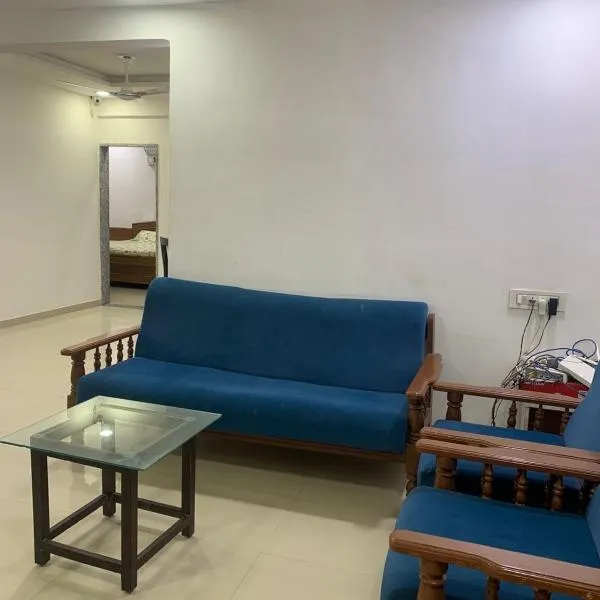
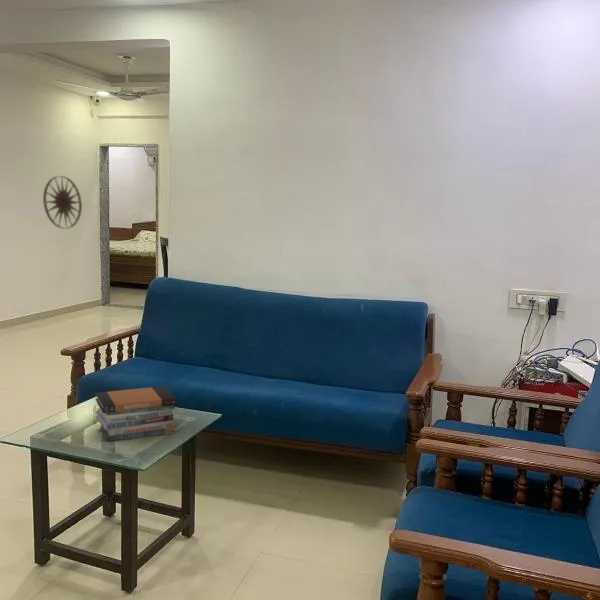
+ wall art [42,175,83,230]
+ book stack [94,385,177,442]
